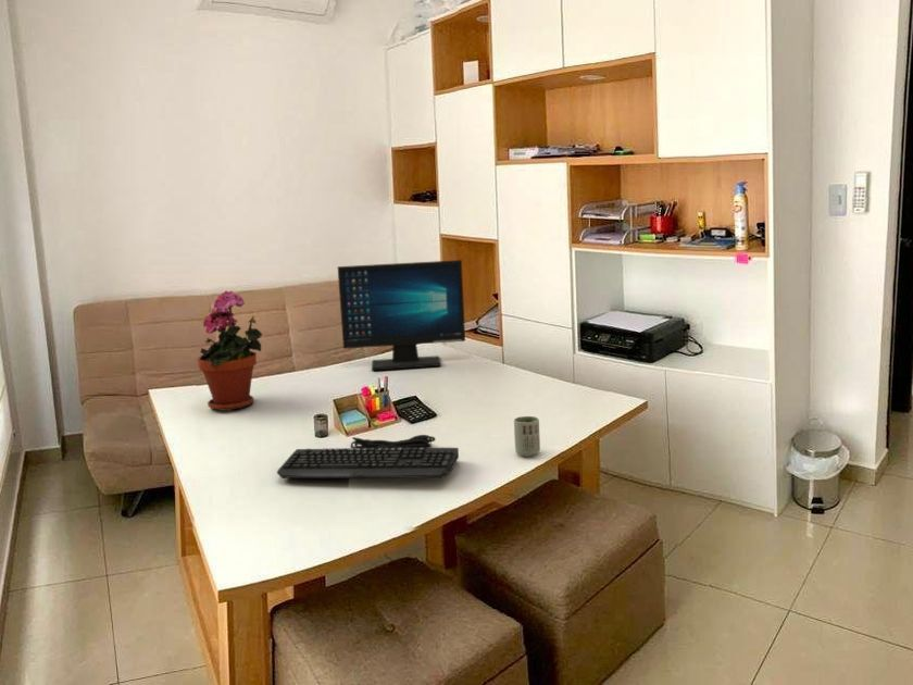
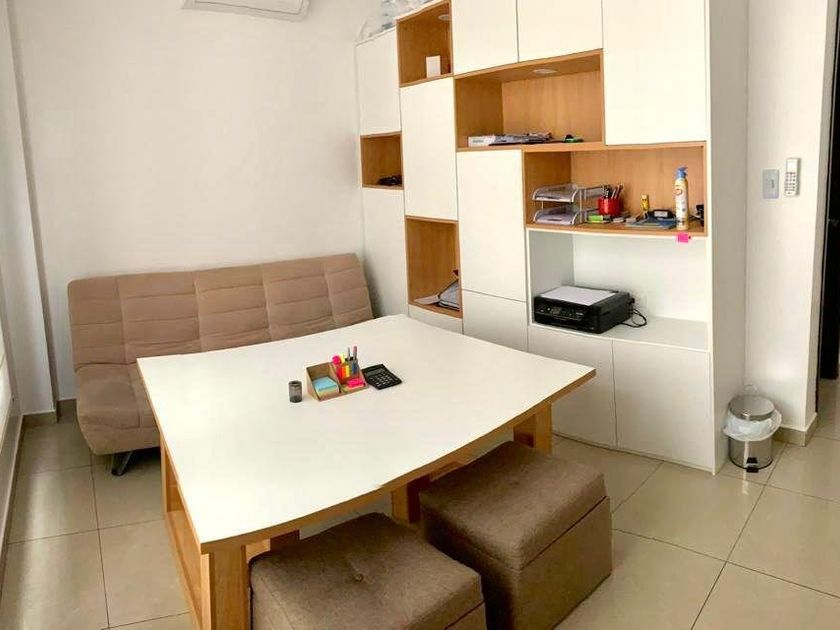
- keyboard [276,434,460,479]
- potted plant [197,289,263,412]
- cup [513,415,541,458]
- computer monitor [337,259,466,372]
